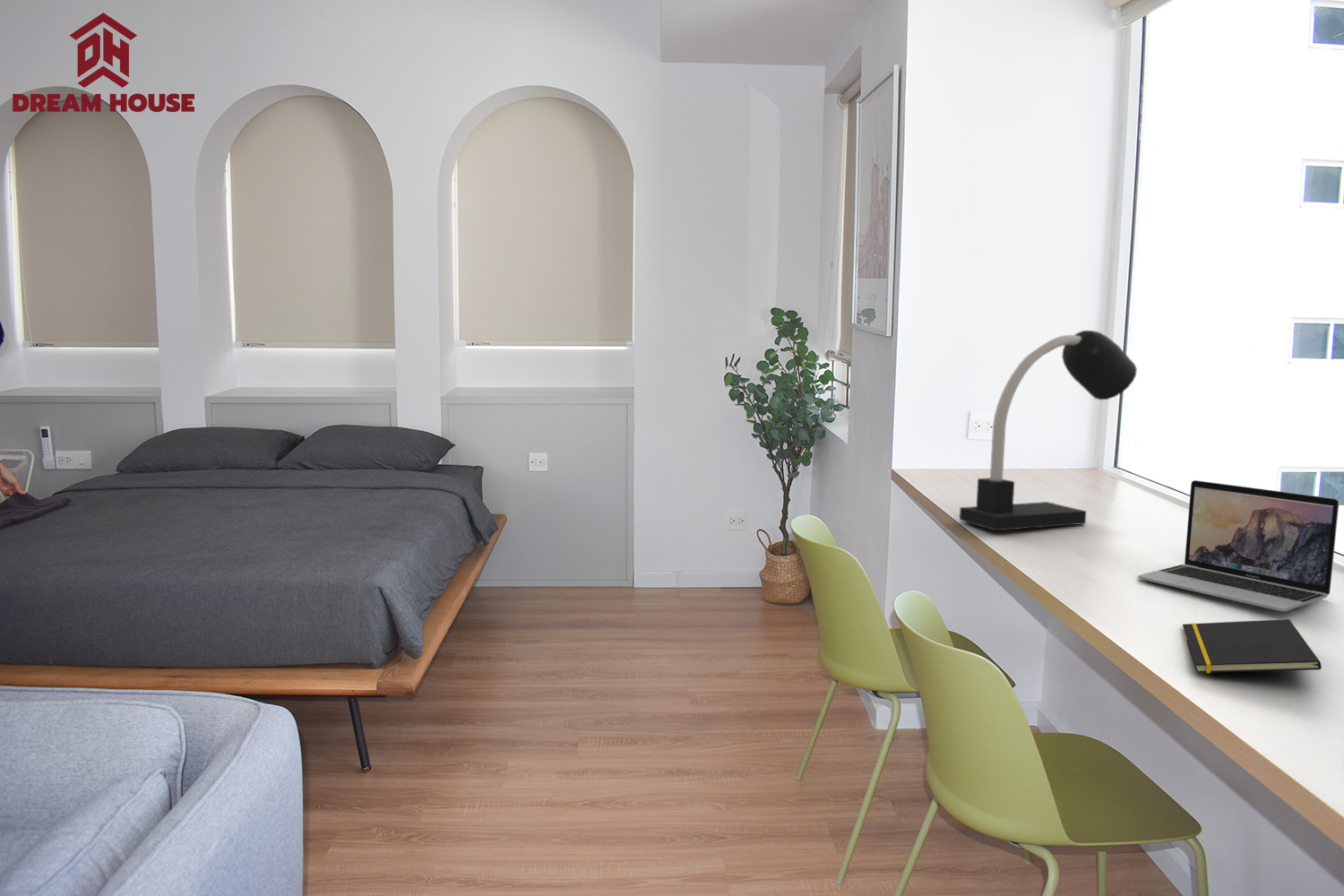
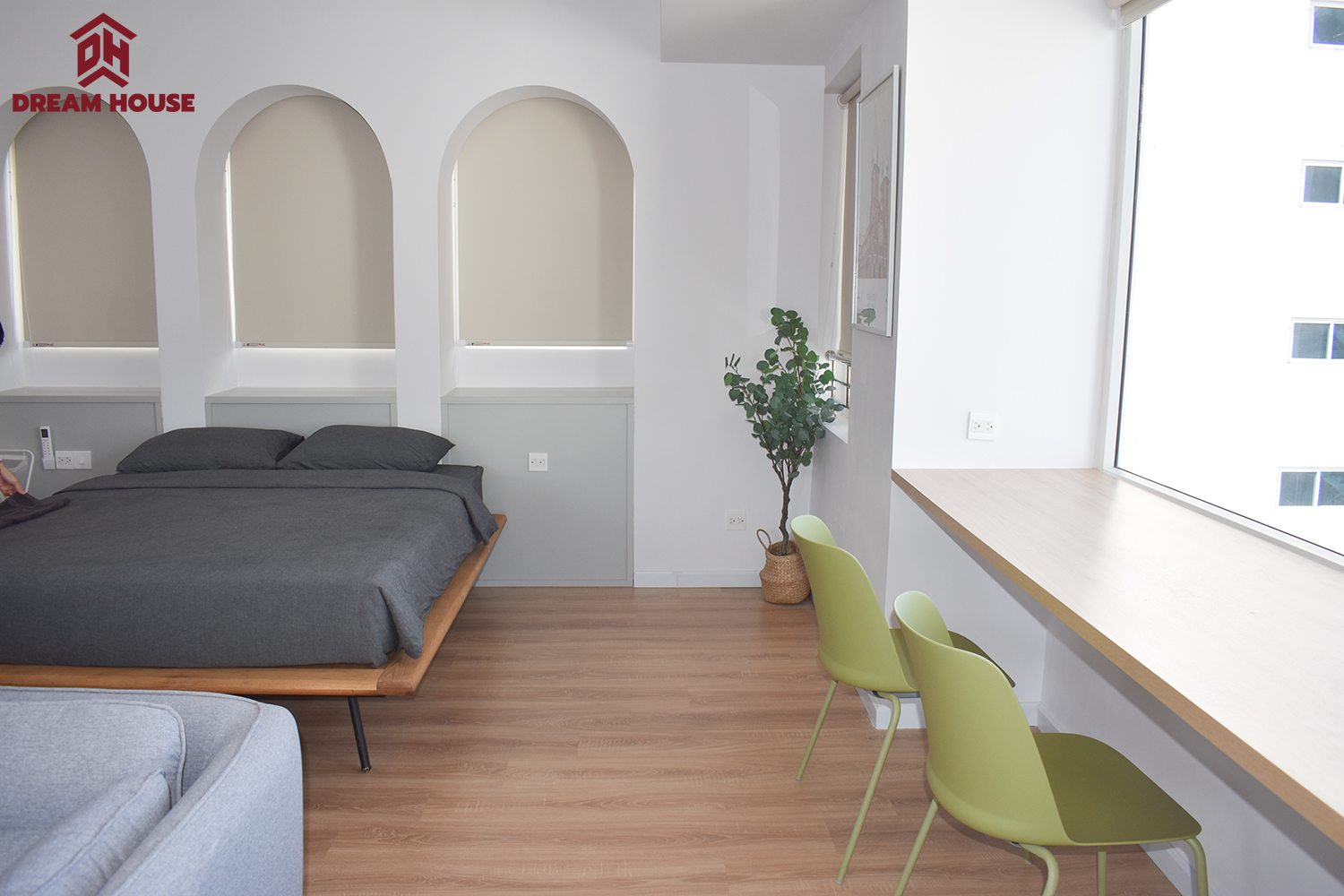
- notepad [1182,618,1322,674]
- laptop [1137,479,1340,612]
- desk lamp [959,330,1138,531]
